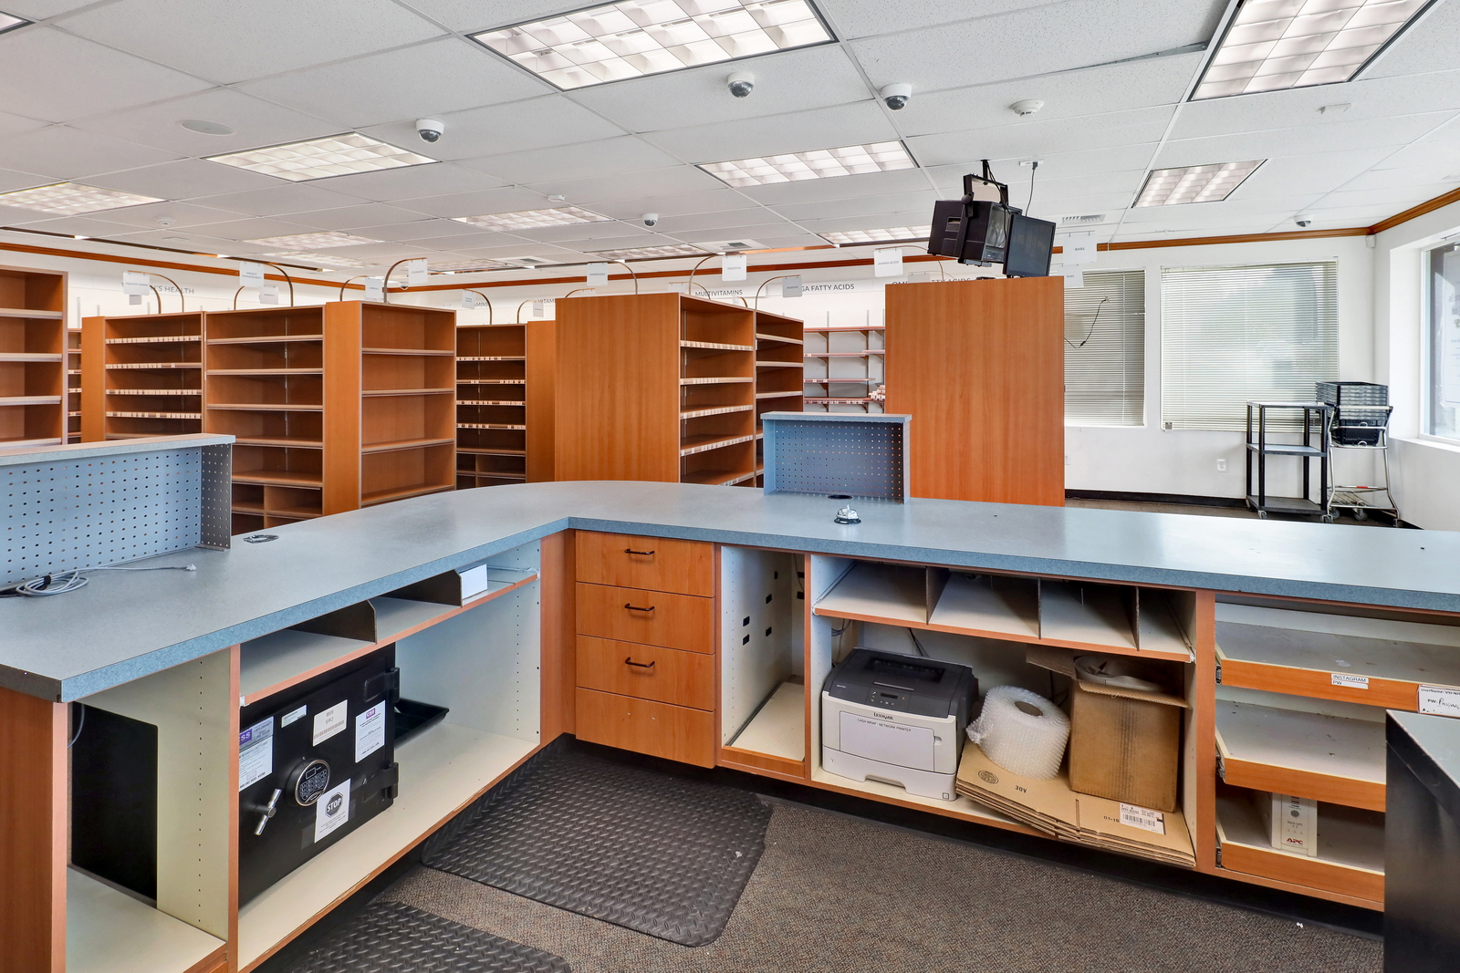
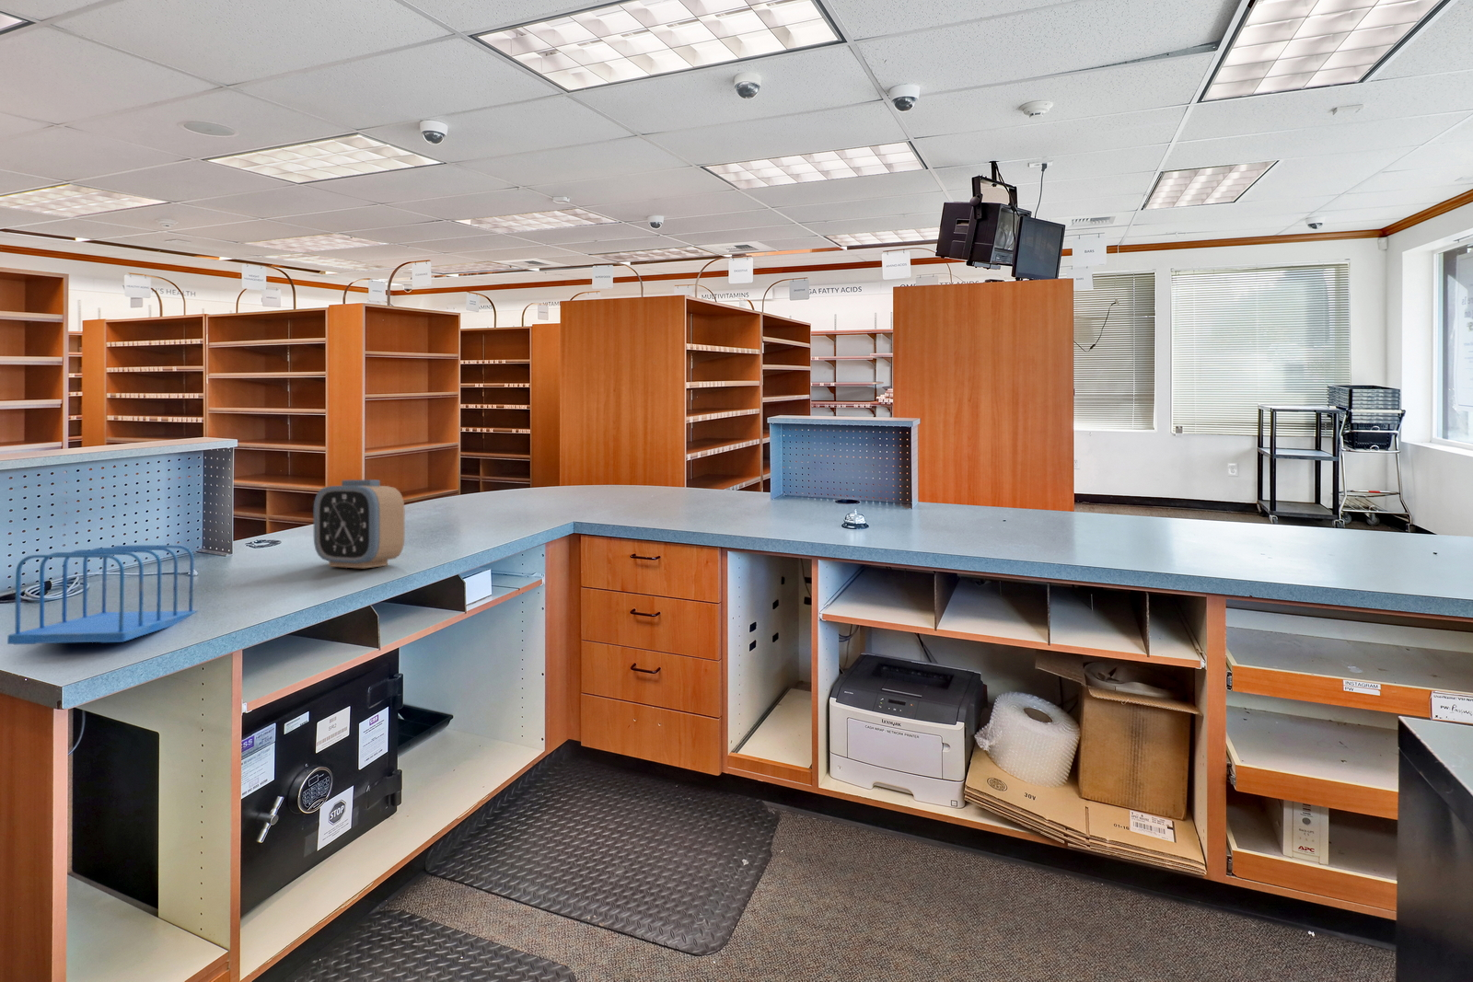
+ alarm clock [313,479,406,570]
+ file sorter [7,544,198,646]
